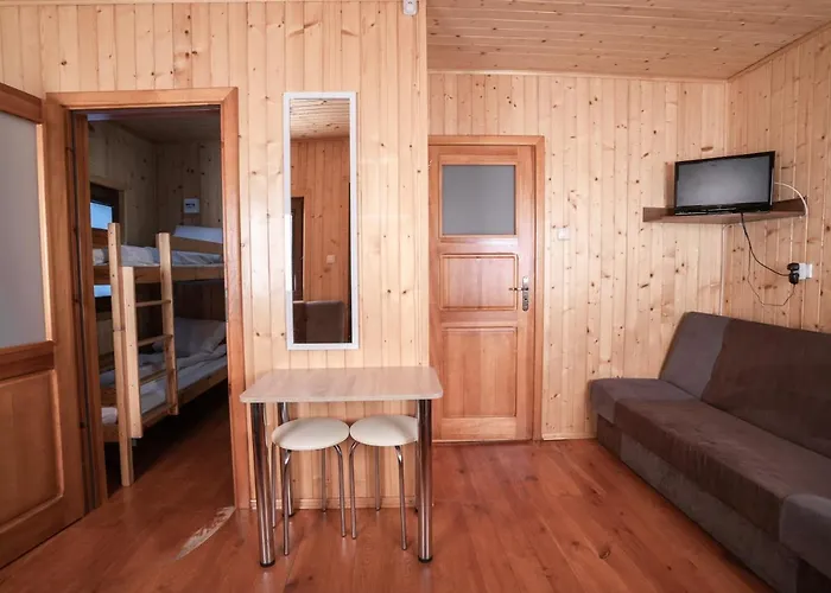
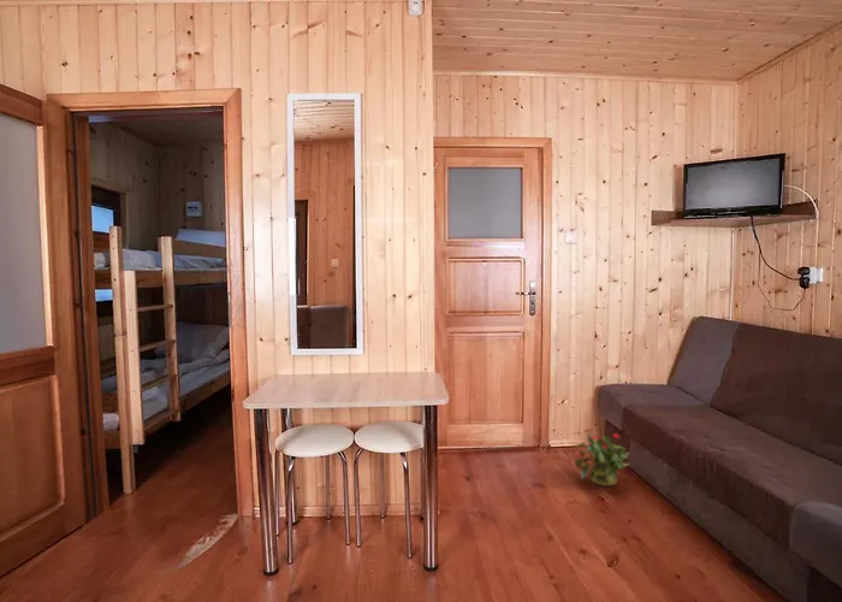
+ potted plant [573,427,632,488]
